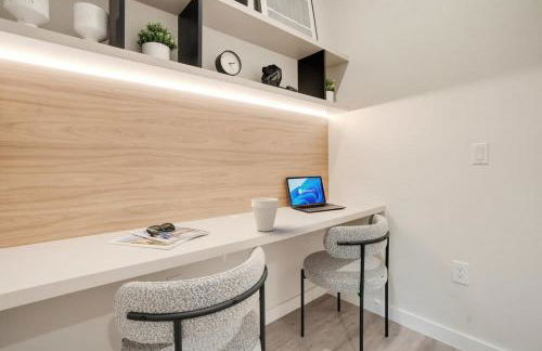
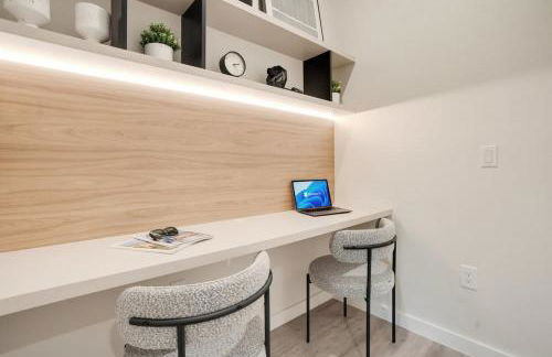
- cup [250,197,280,233]
